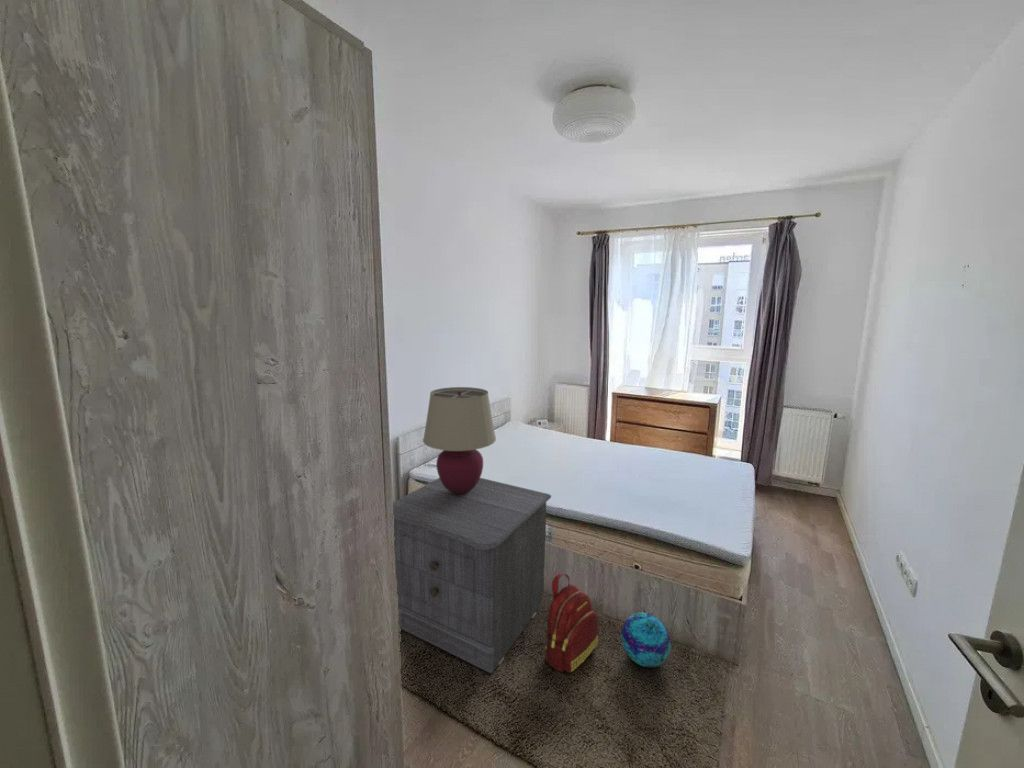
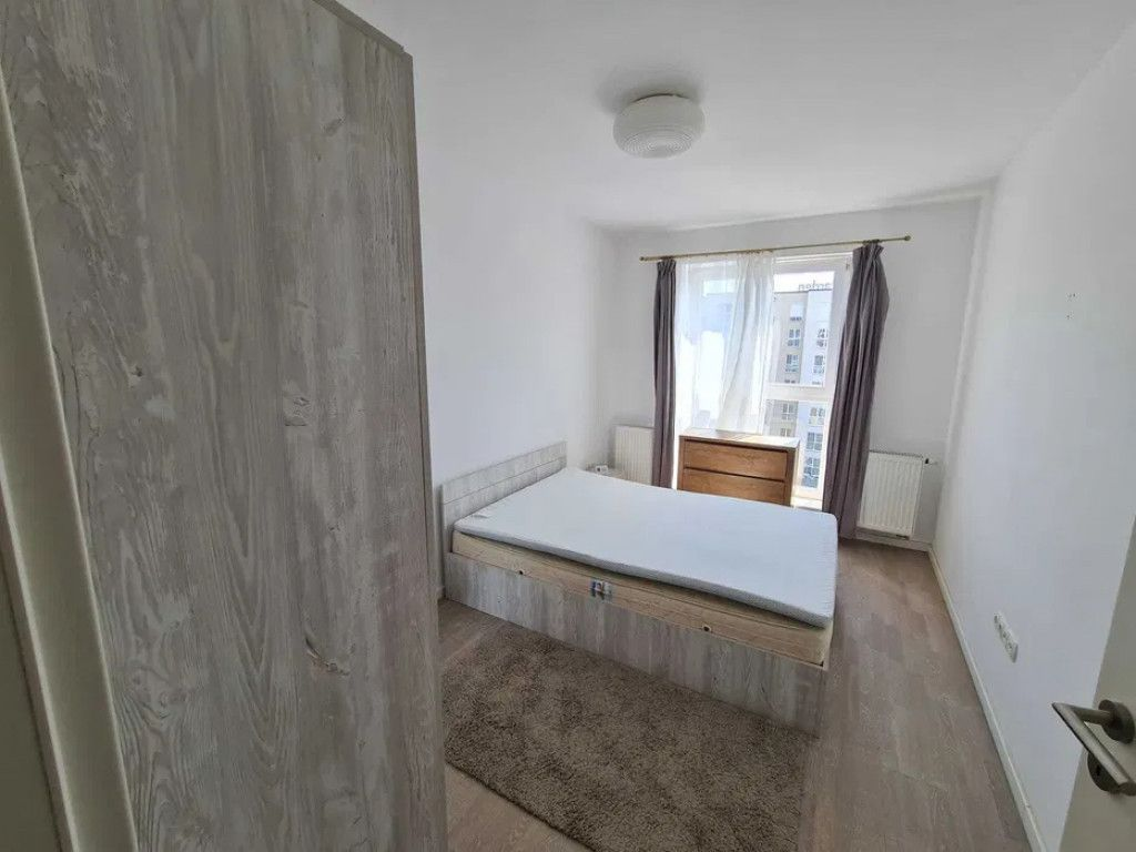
- backpack [544,573,600,675]
- nightstand [392,477,552,674]
- decorative ball [621,611,672,668]
- table lamp [422,386,497,495]
